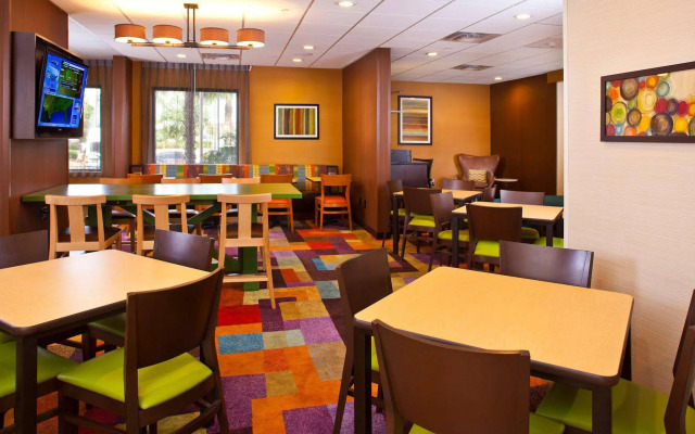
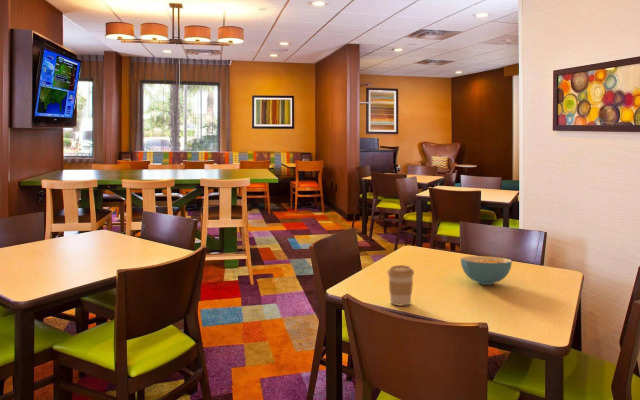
+ coffee cup [386,264,415,307]
+ cereal bowl [460,255,513,286]
